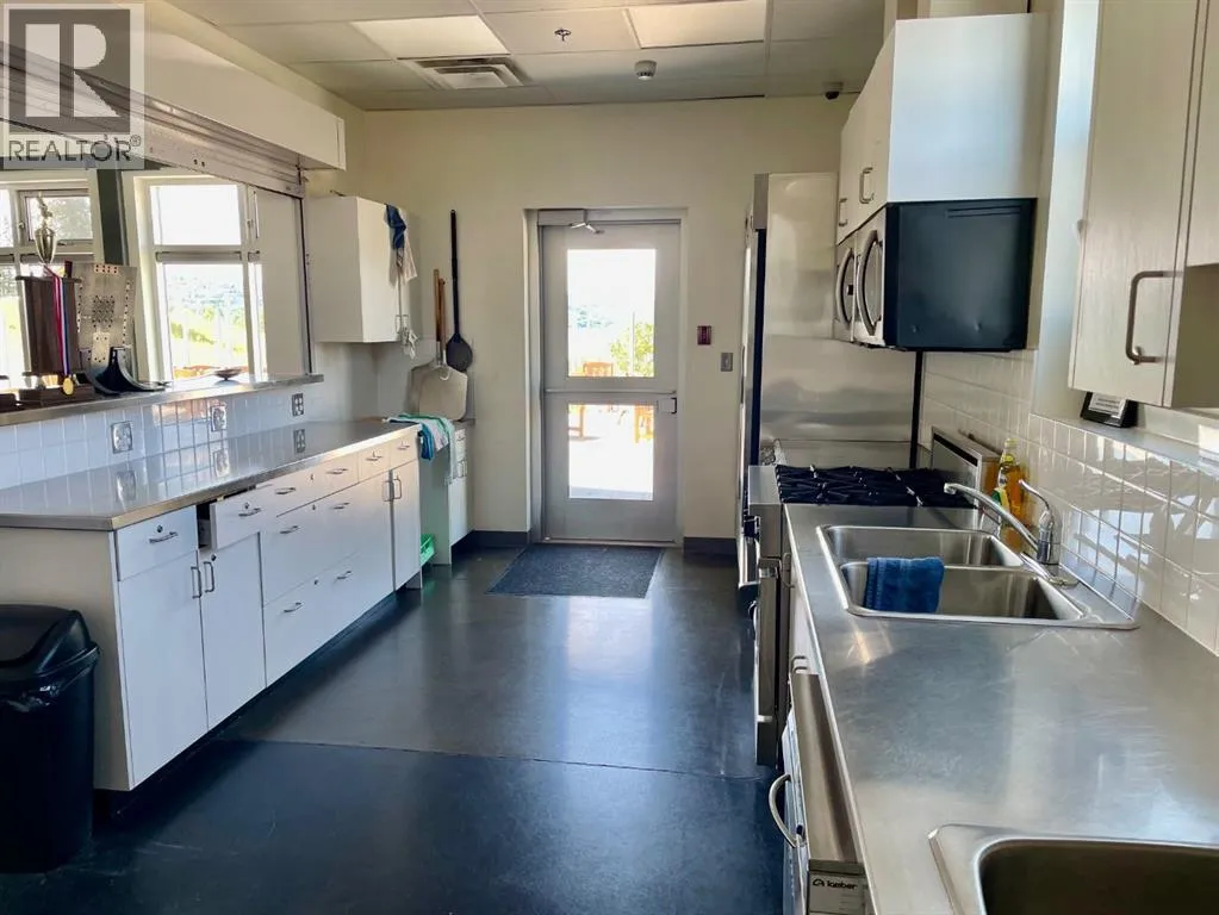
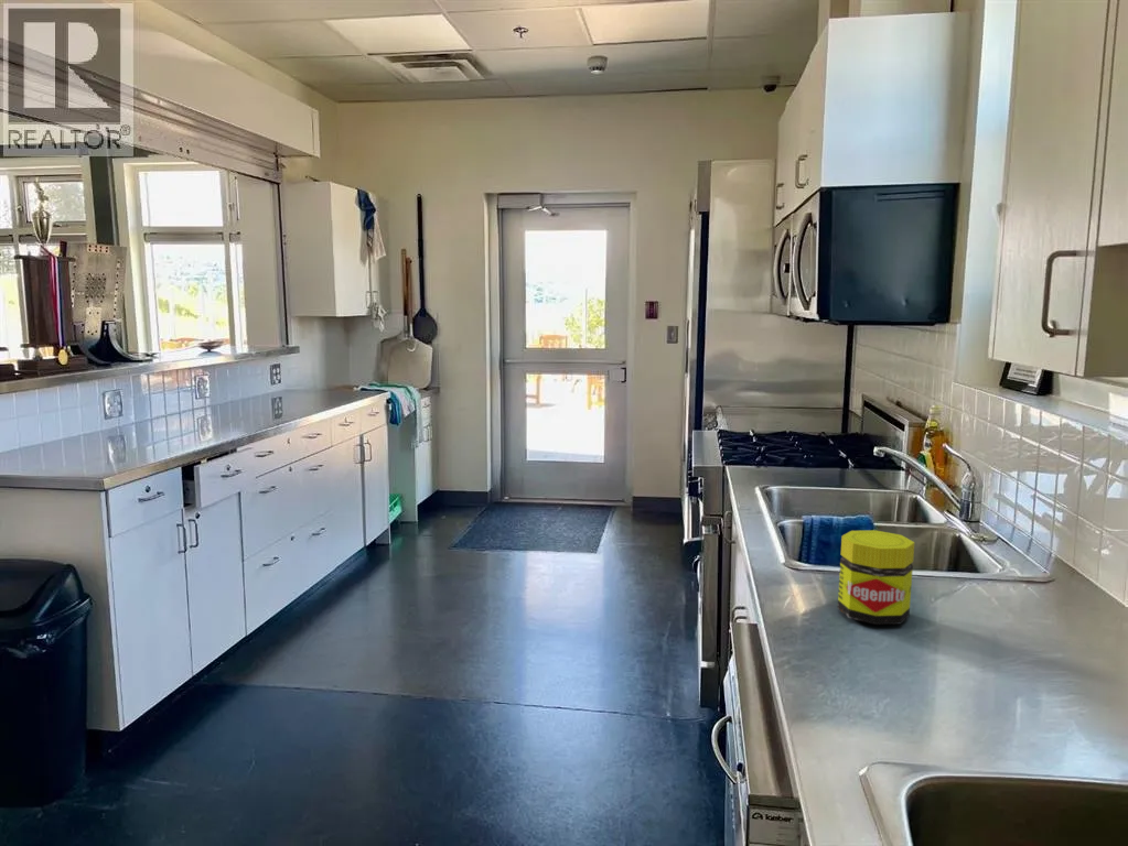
+ jar [837,529,915,626]
